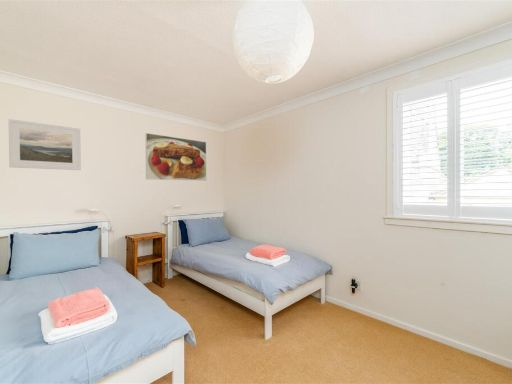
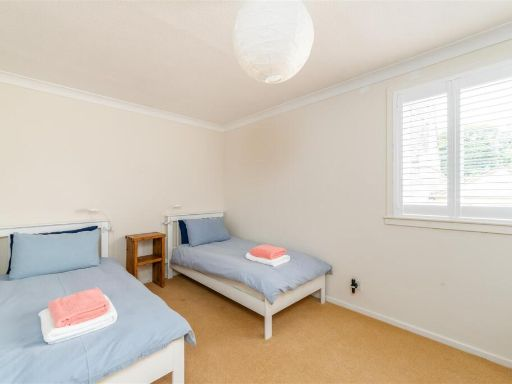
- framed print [145,132,207,182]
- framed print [8,118,82,171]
